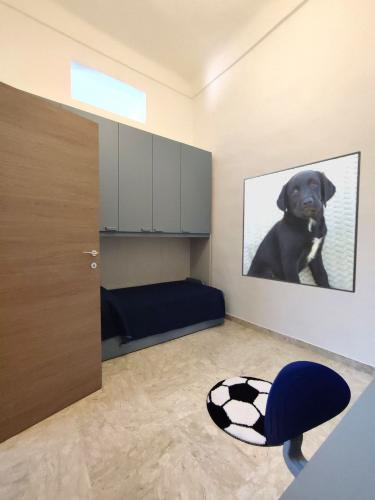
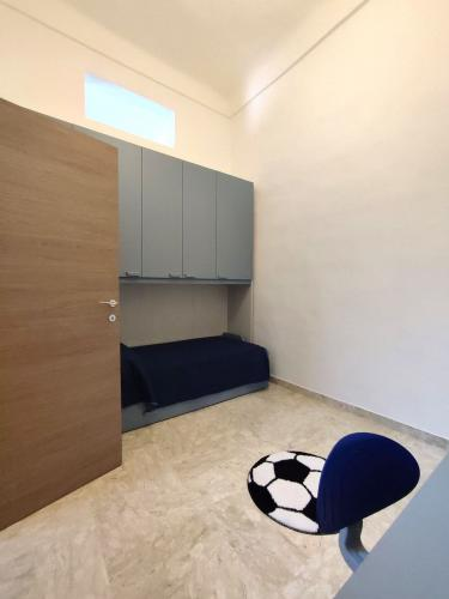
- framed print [241,150,362,294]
